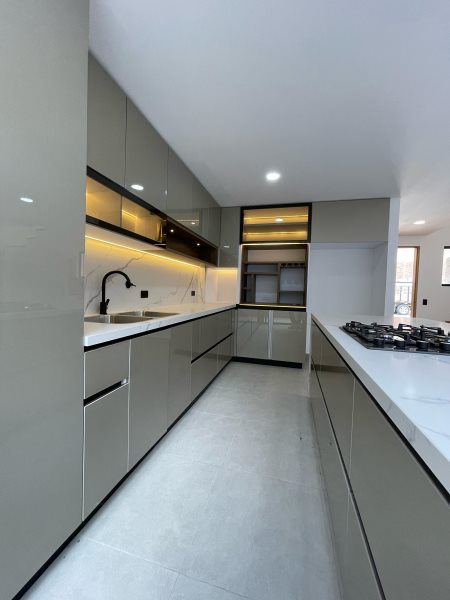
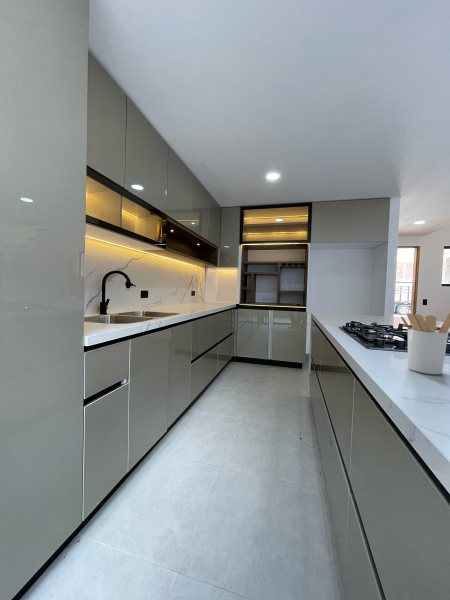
+ utensil holder [400,312,450,375]
